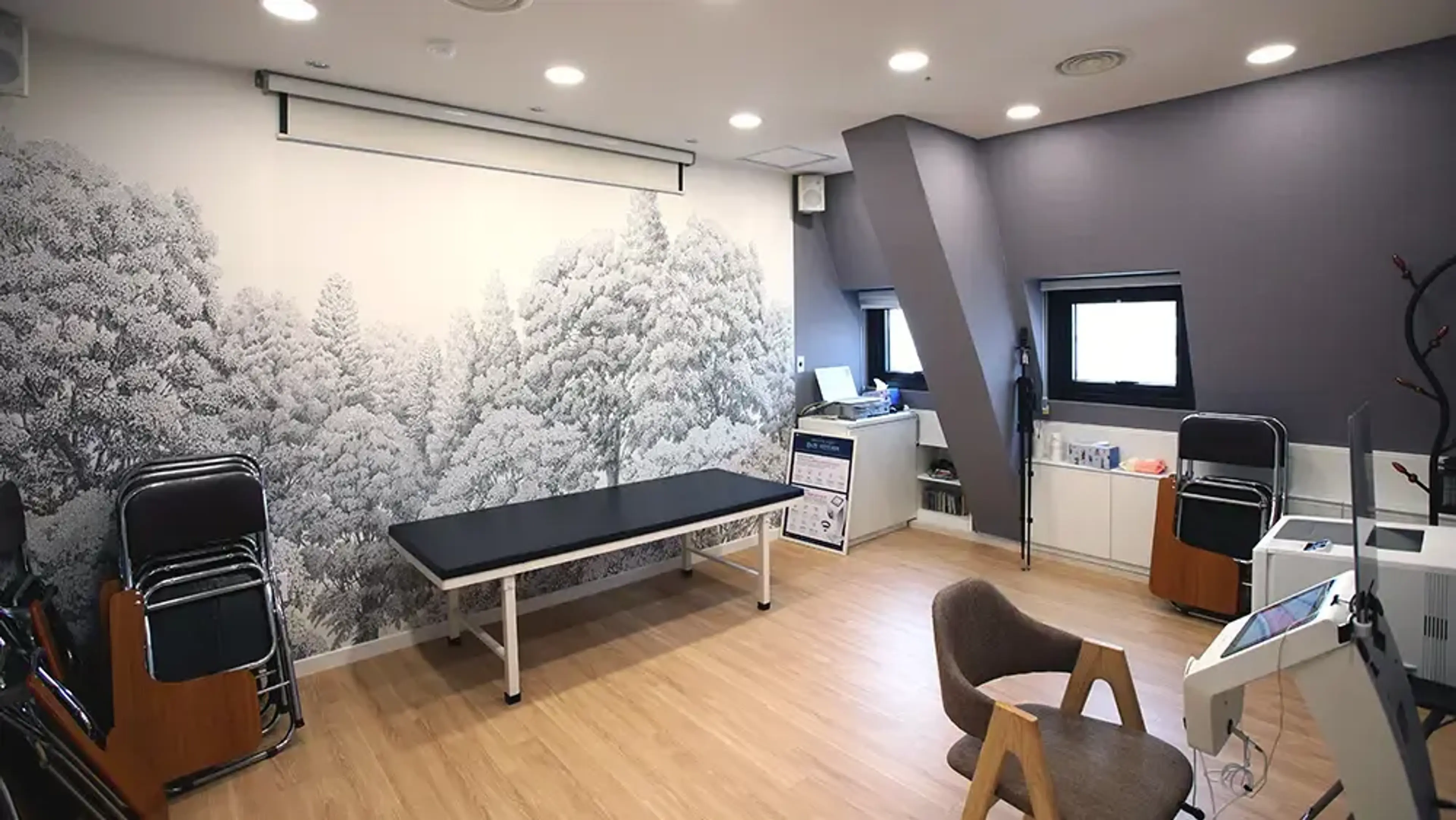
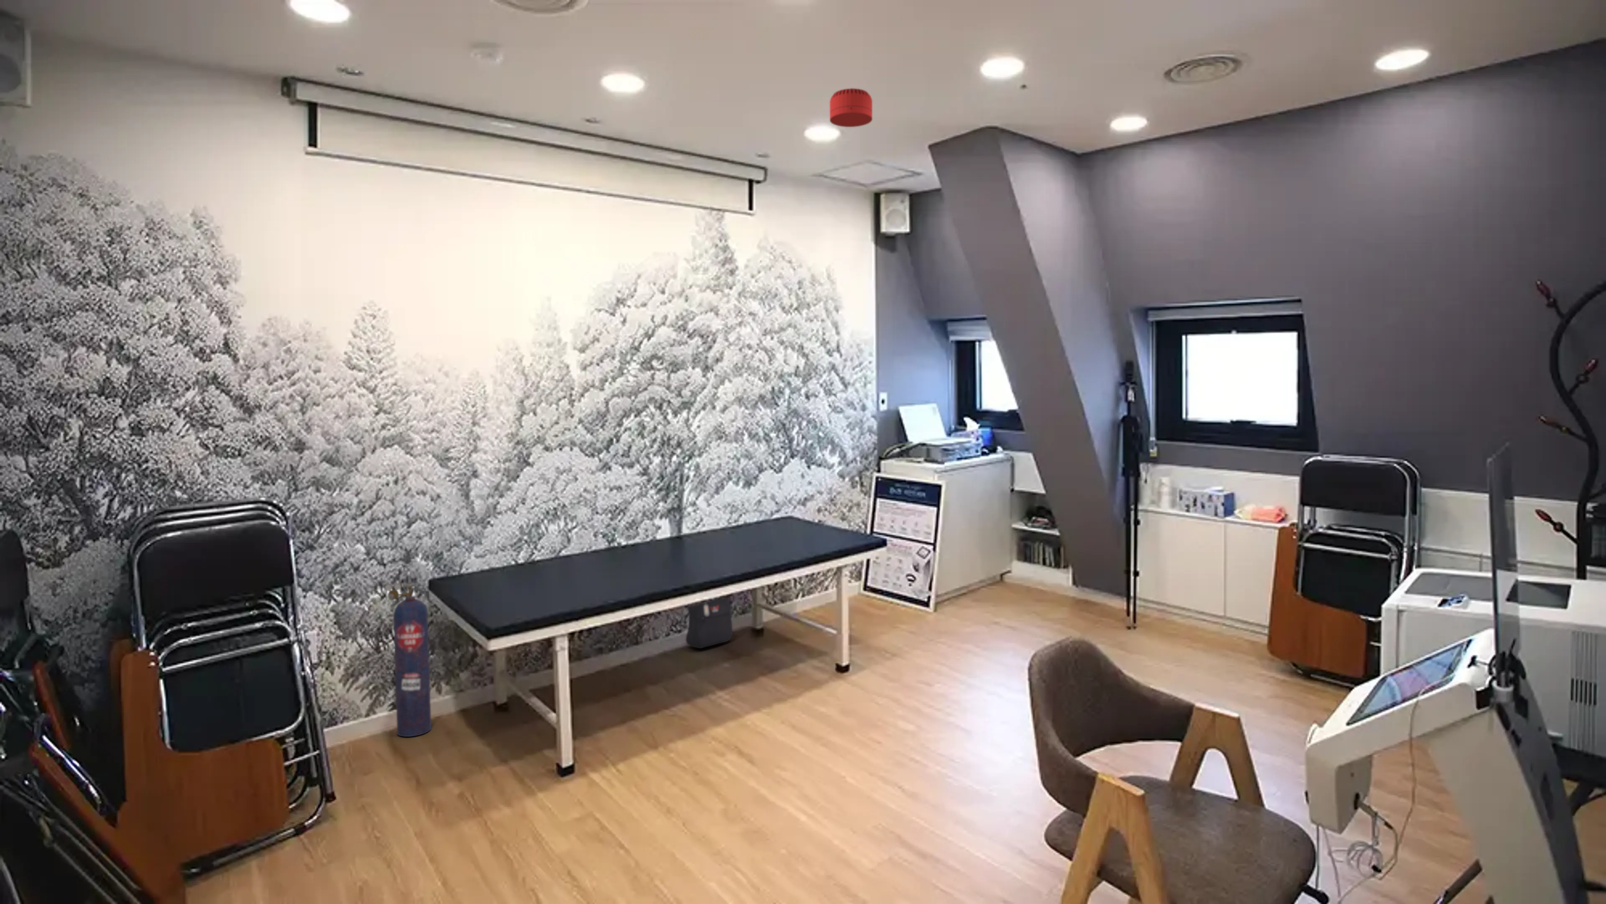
+ backpack [685,596,734,648]
+ gas cylinder [384,582,432,738]
+ smoke detector [829,88,872,128]
